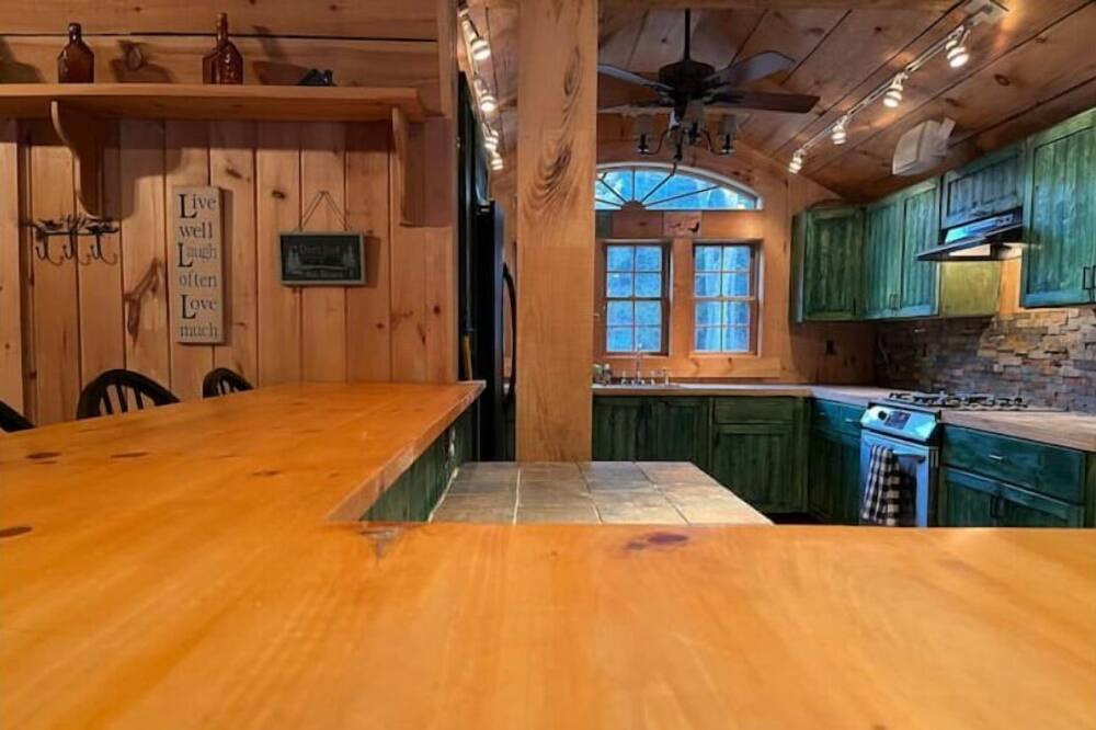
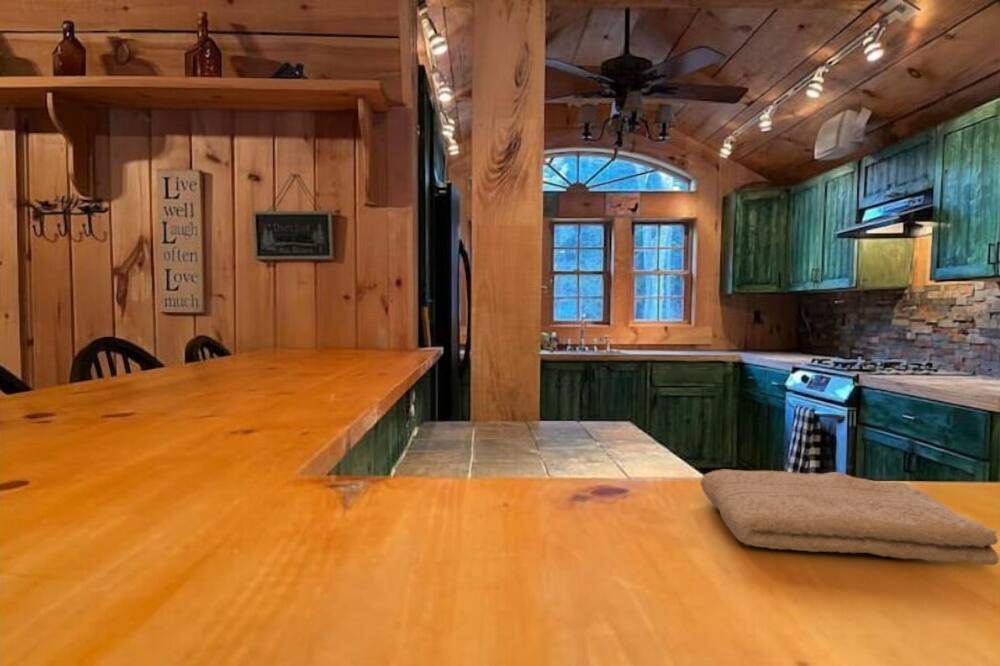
+ washcloth [699,468,1000,567]
